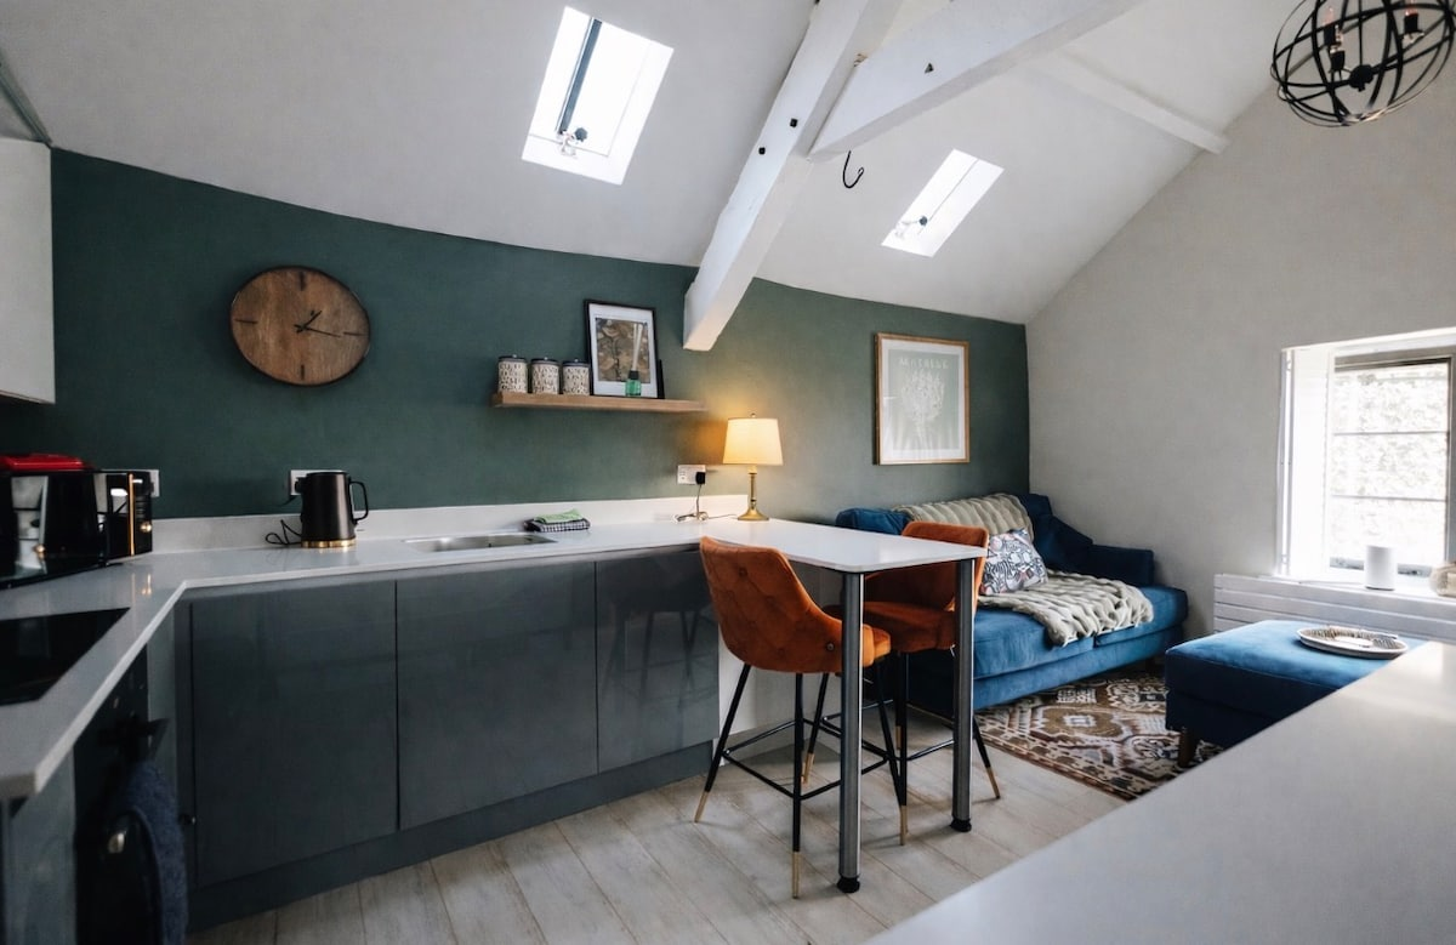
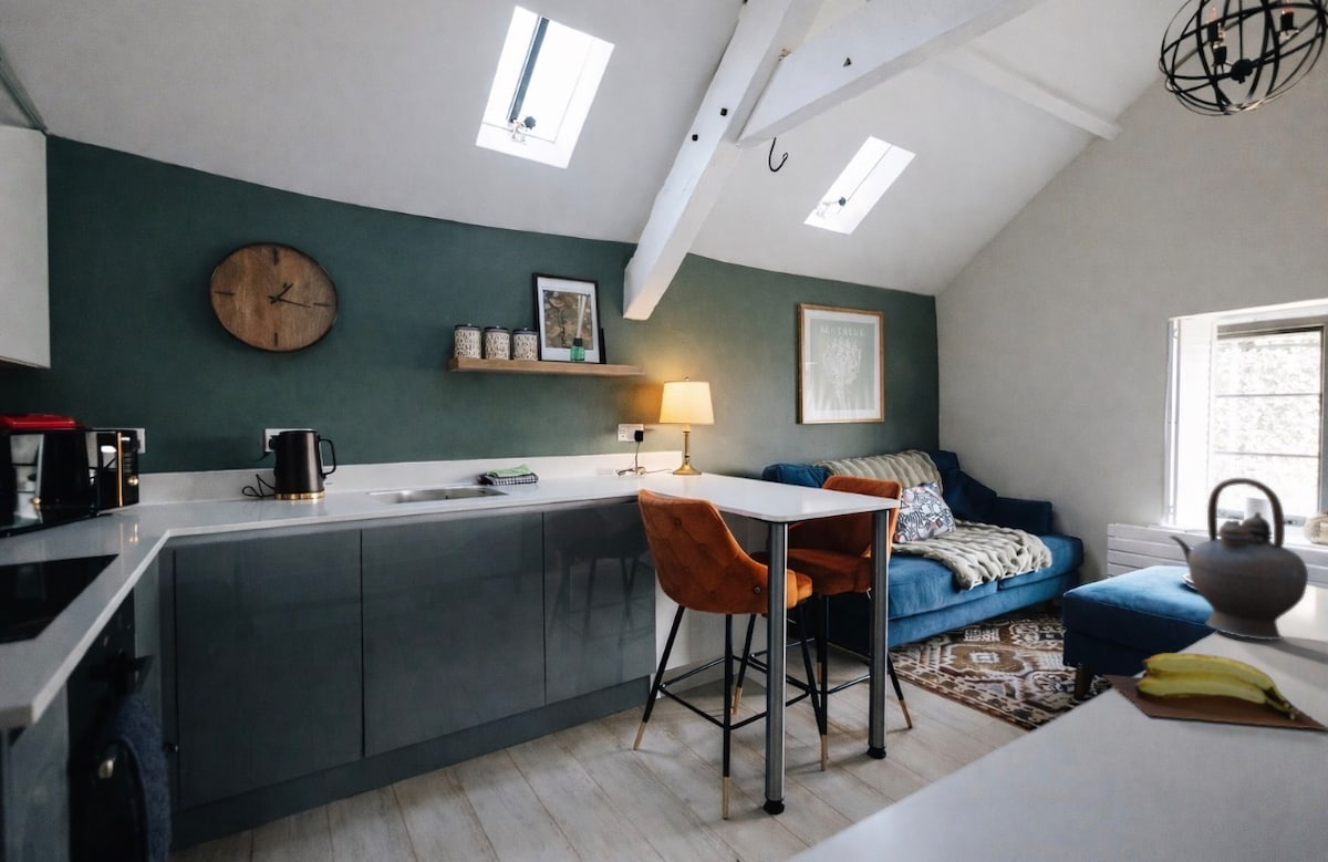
+ banana [1102,652,1328,730]
+ teapot [1169,477,1309,641]
